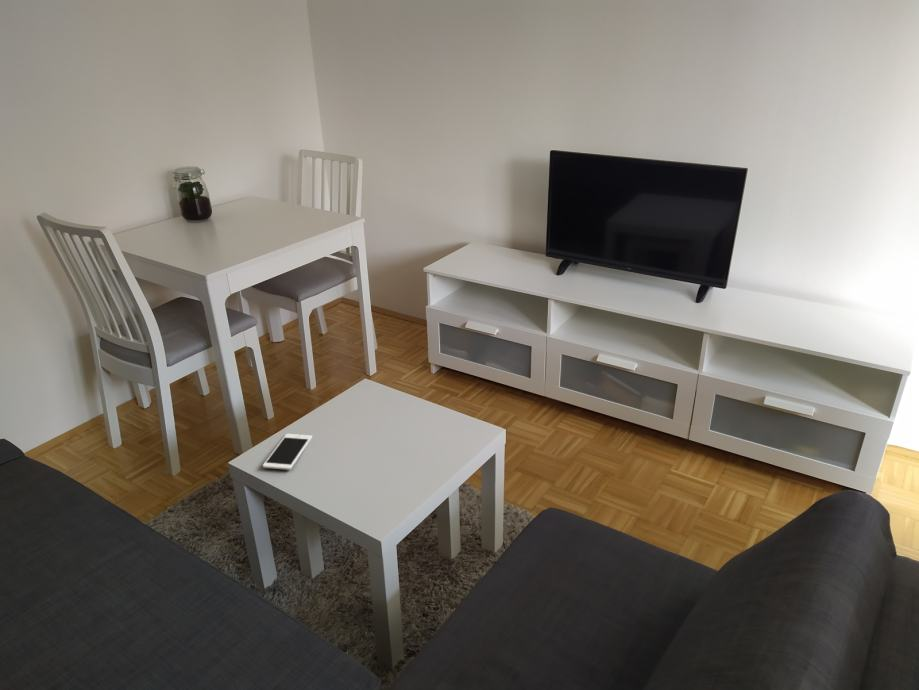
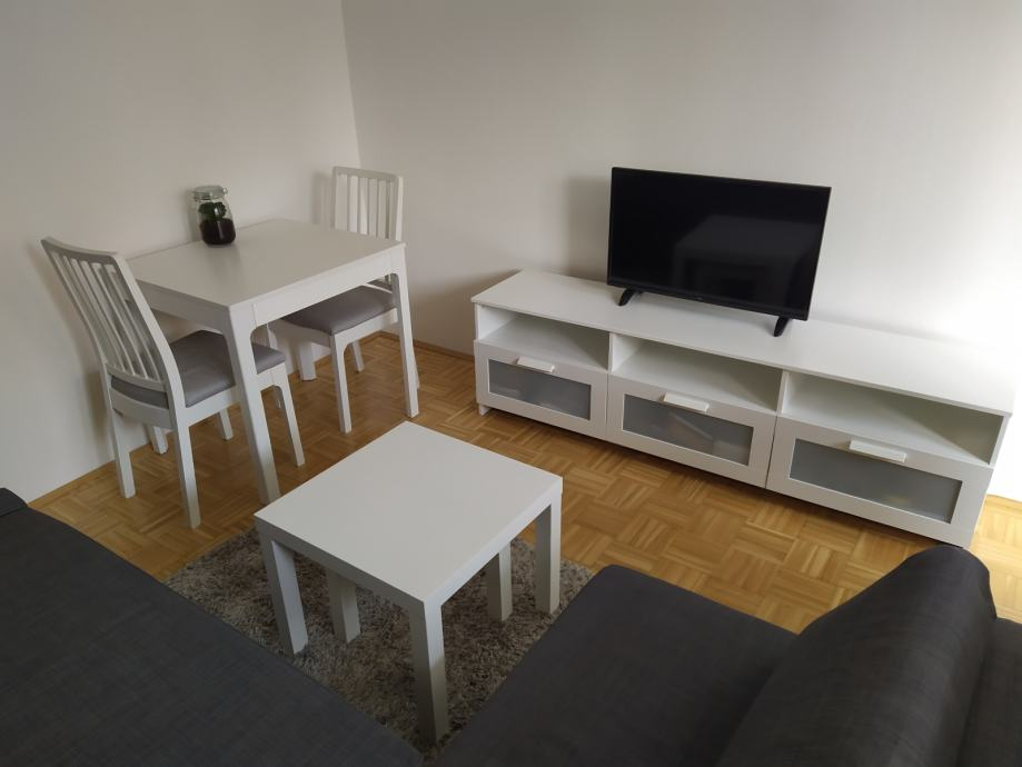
- cell phone [262,433,313,471]
